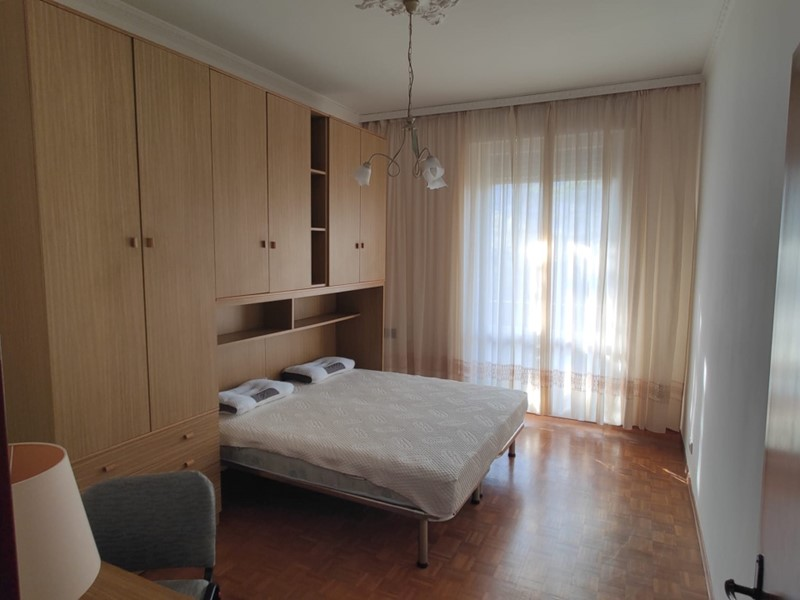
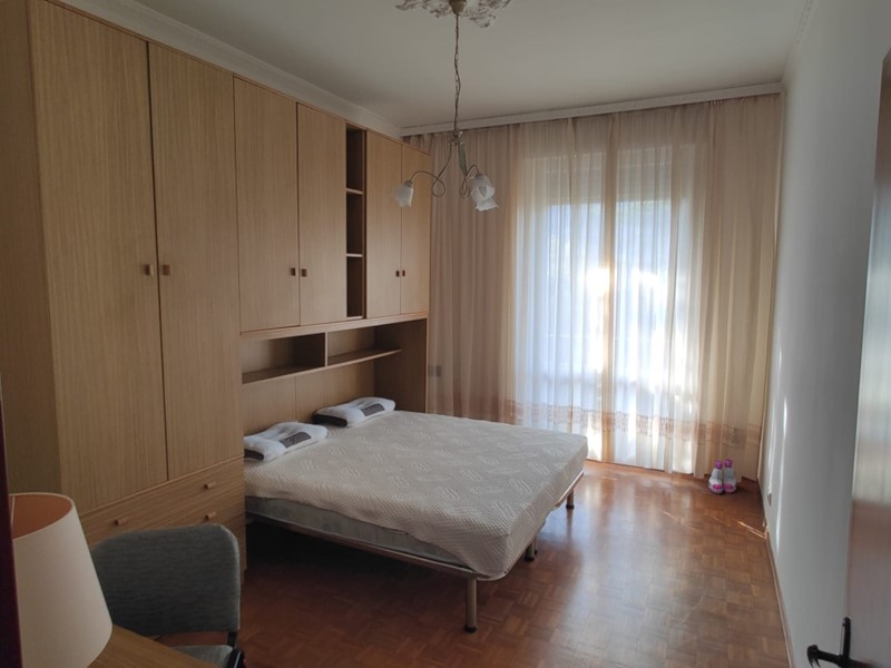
+ boots [707,458,737,494]
